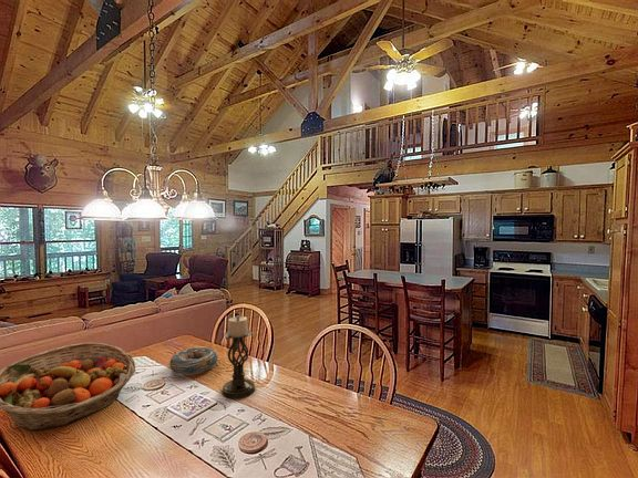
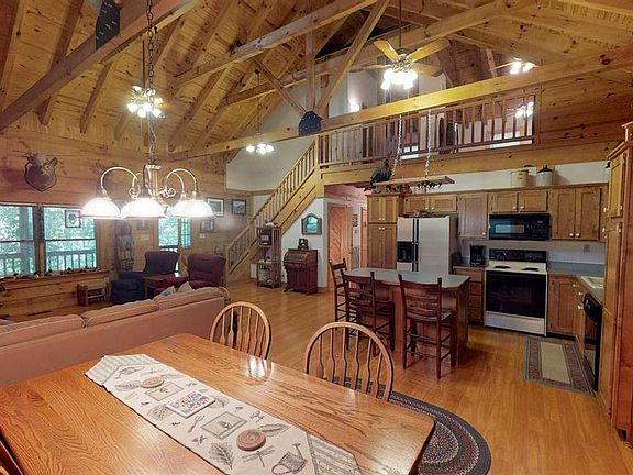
- decorative bowl [168,345,219,375]
- fruit basket [0,342,136,432]
- candle holder [220,314,256,399]
